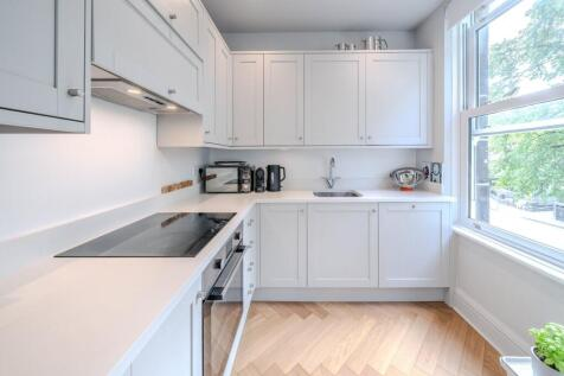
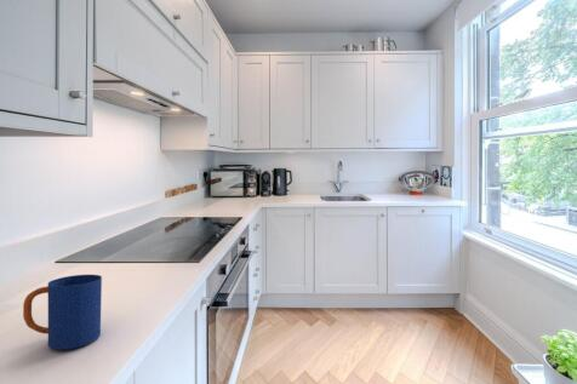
+ mug [22,274,103,351]
